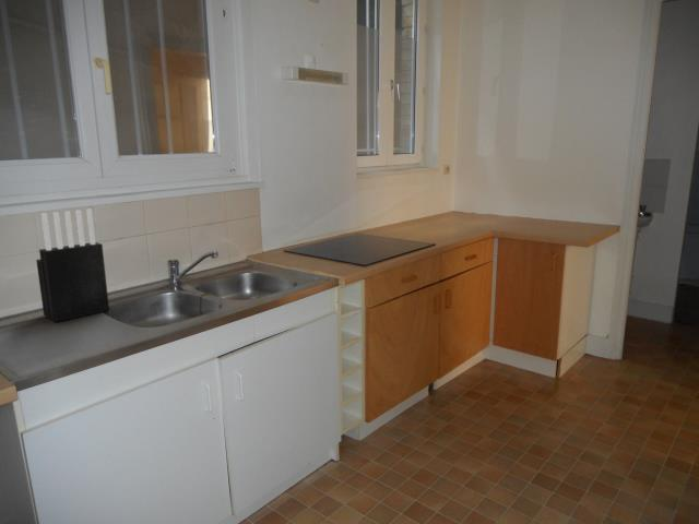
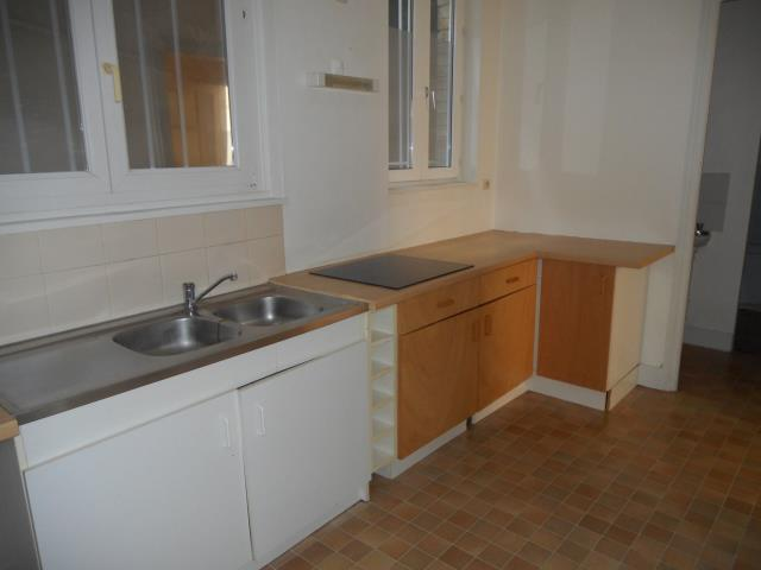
- knife block [35,209,110,323]
